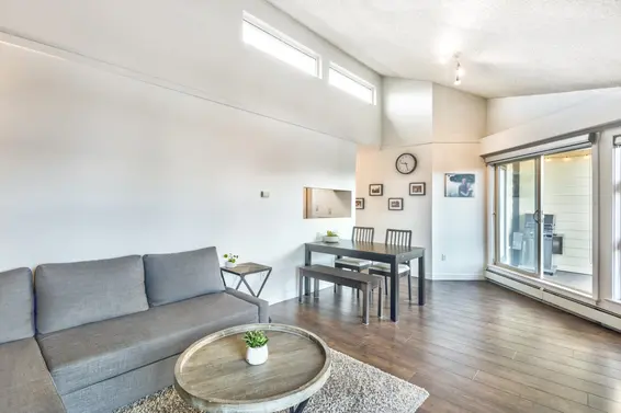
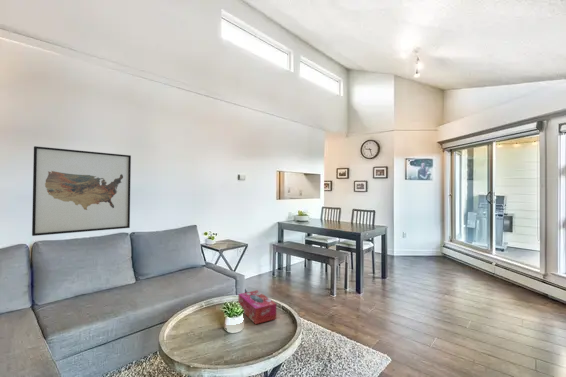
+ wall art [31,145,132,237]
+ tissue box [237,289,277,325]
